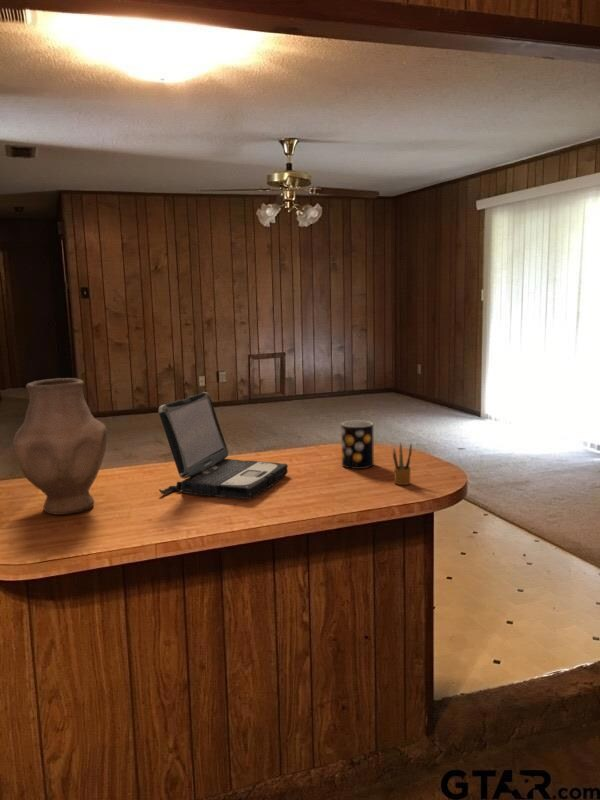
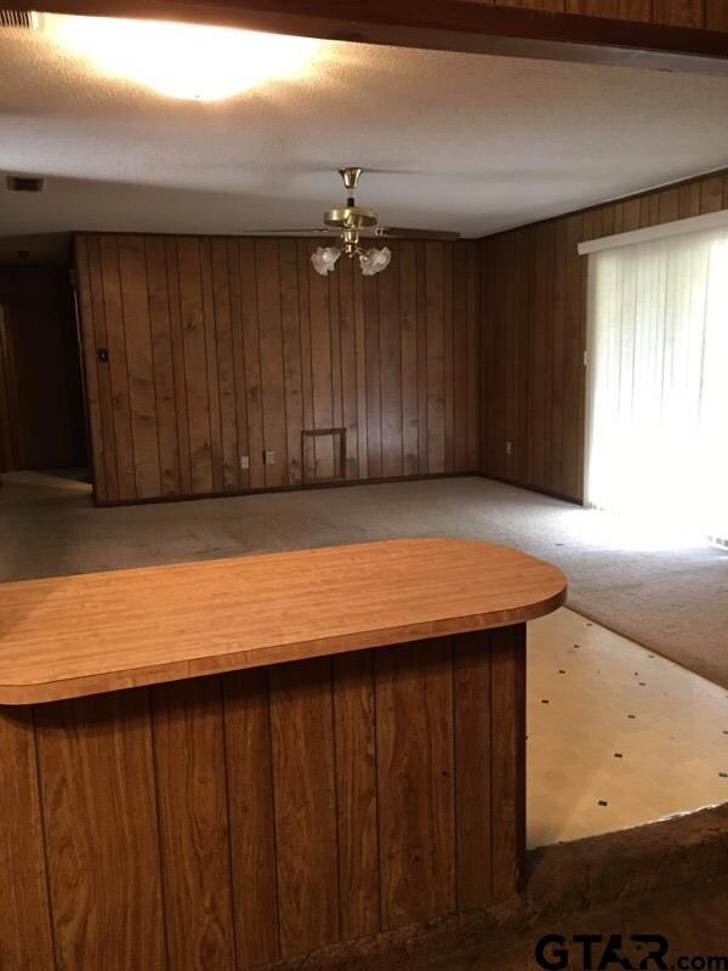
- pencil box [392,441,413,486]
- mug [340,420,375,470]
- laptop [158,391,289,500]
- vase [12,377,108,516]
